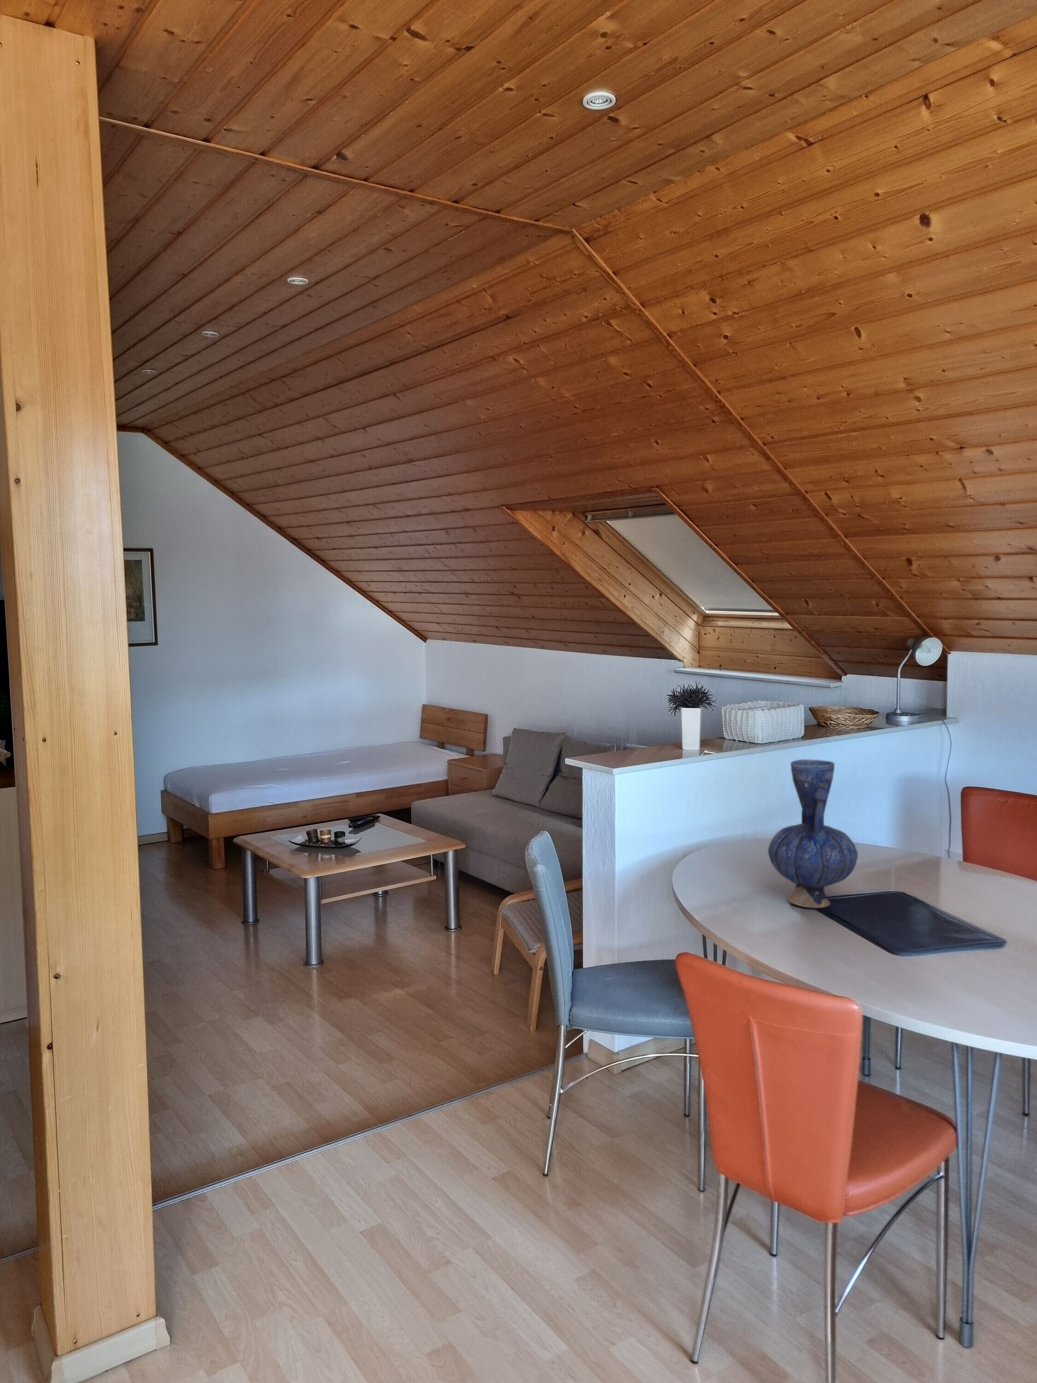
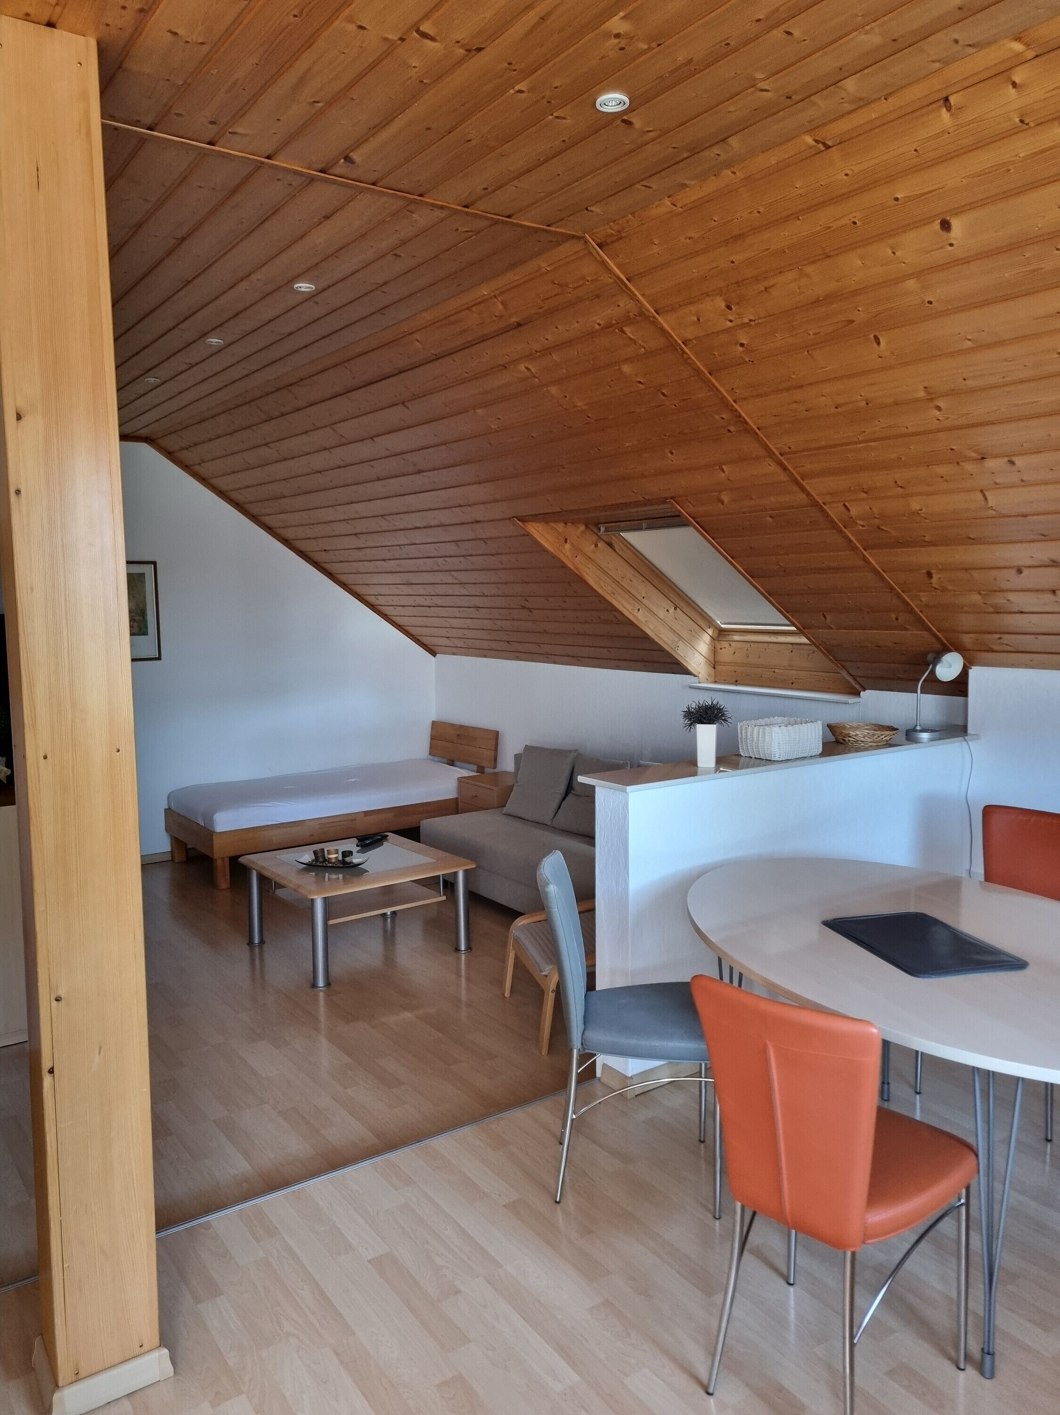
- vase [767,759,858,908]
